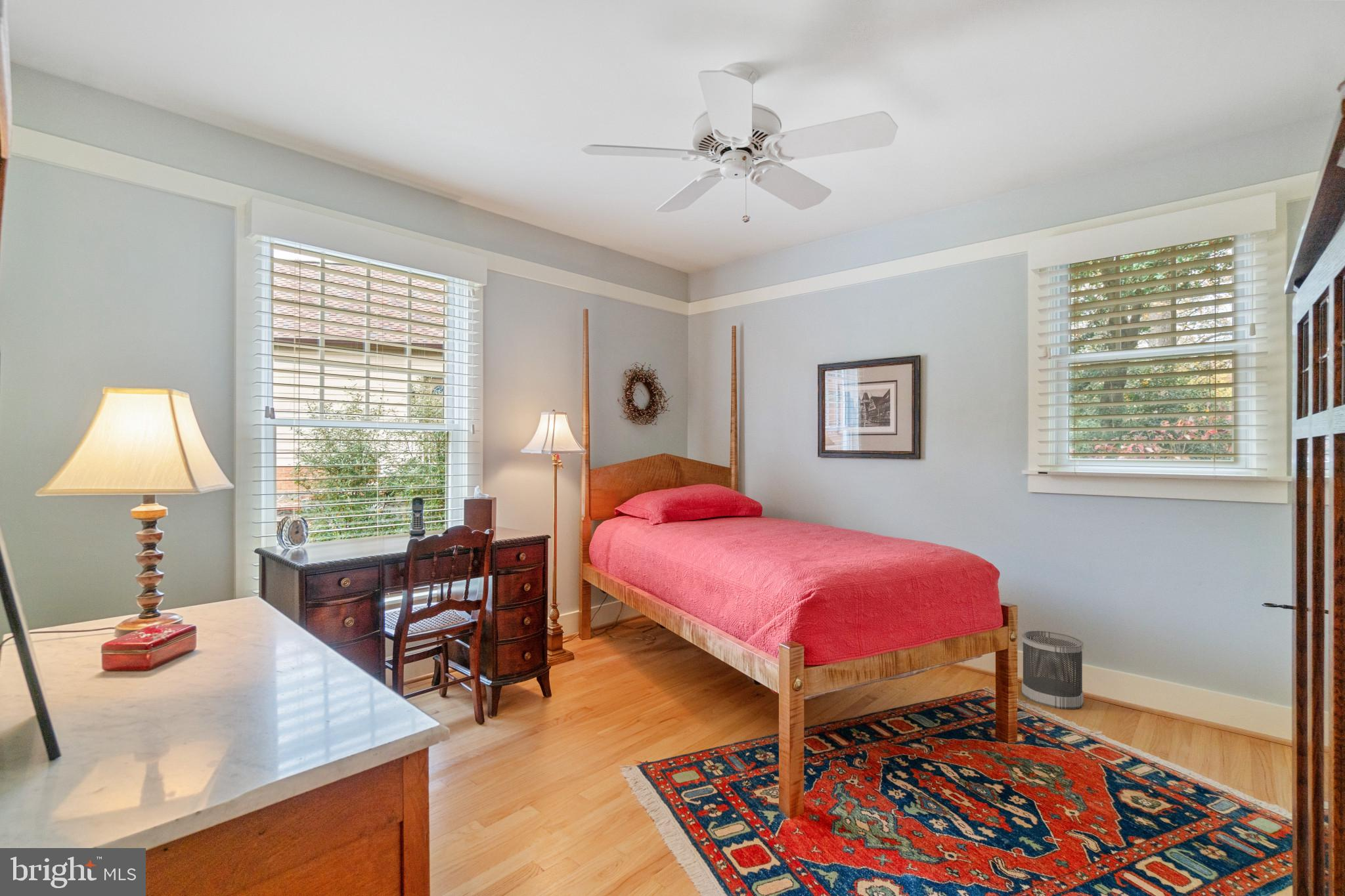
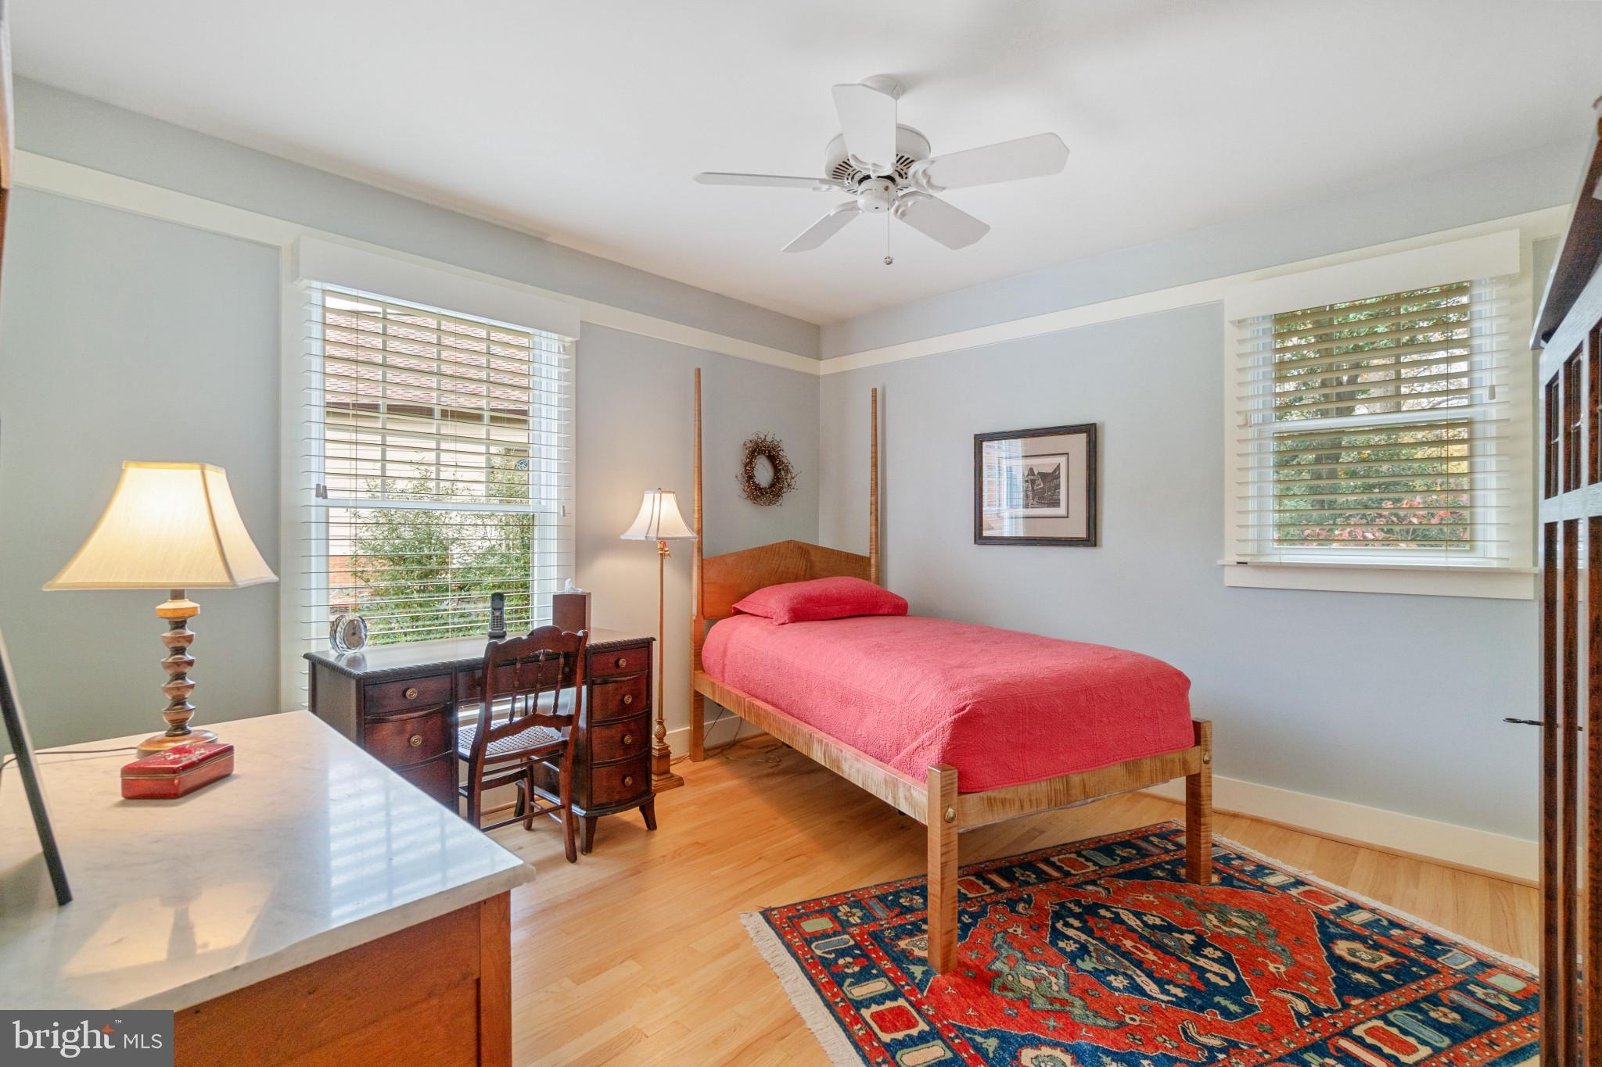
- wastebasket [1021,630,1084,710]
